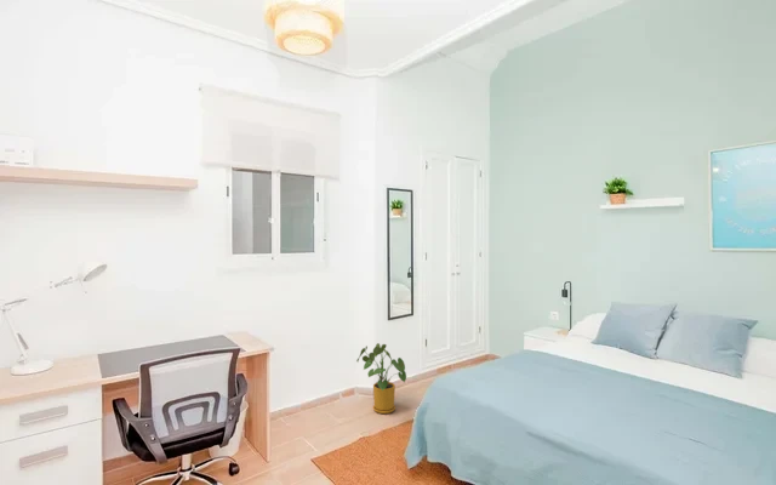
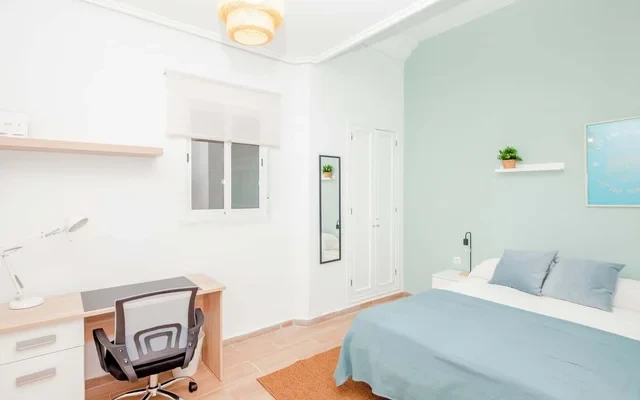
- house plant [355,342,407,415]
